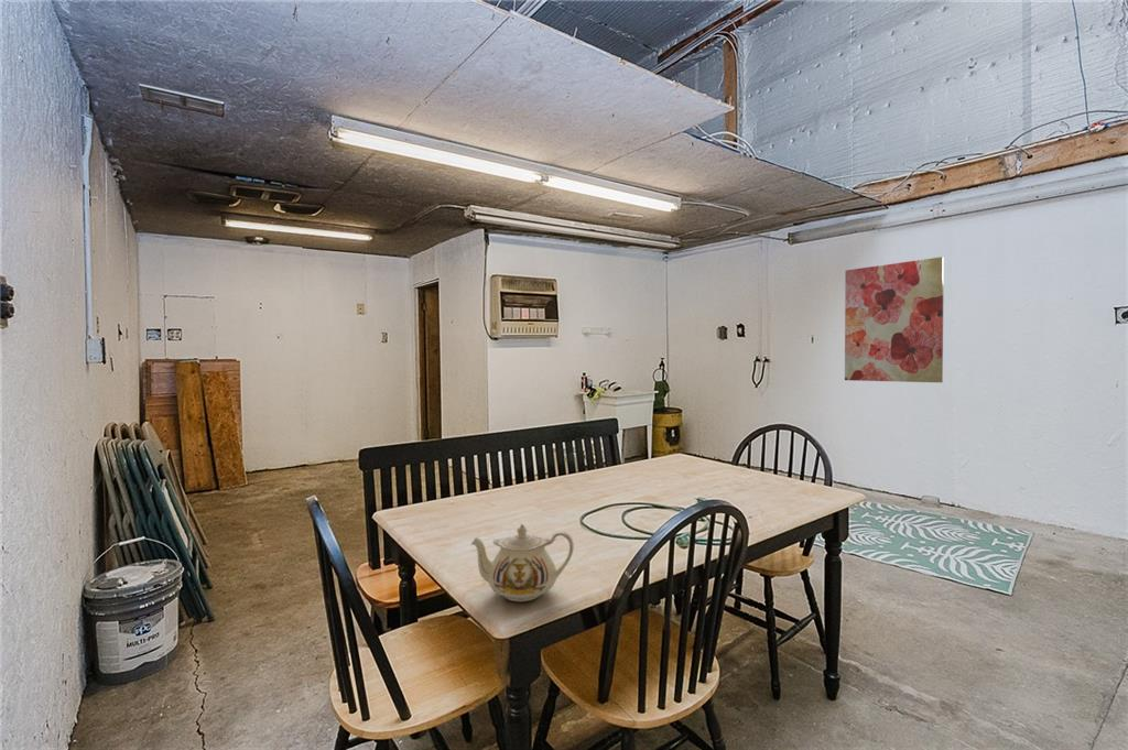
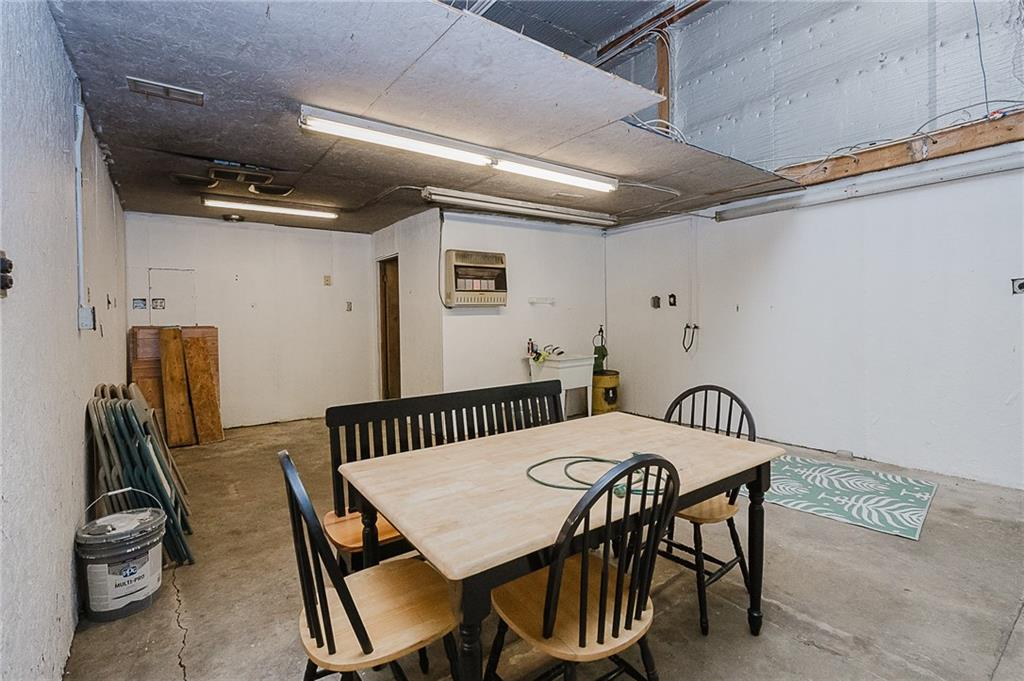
- teapot [469,523,575,602]
- wall art [844,256,945,383]
